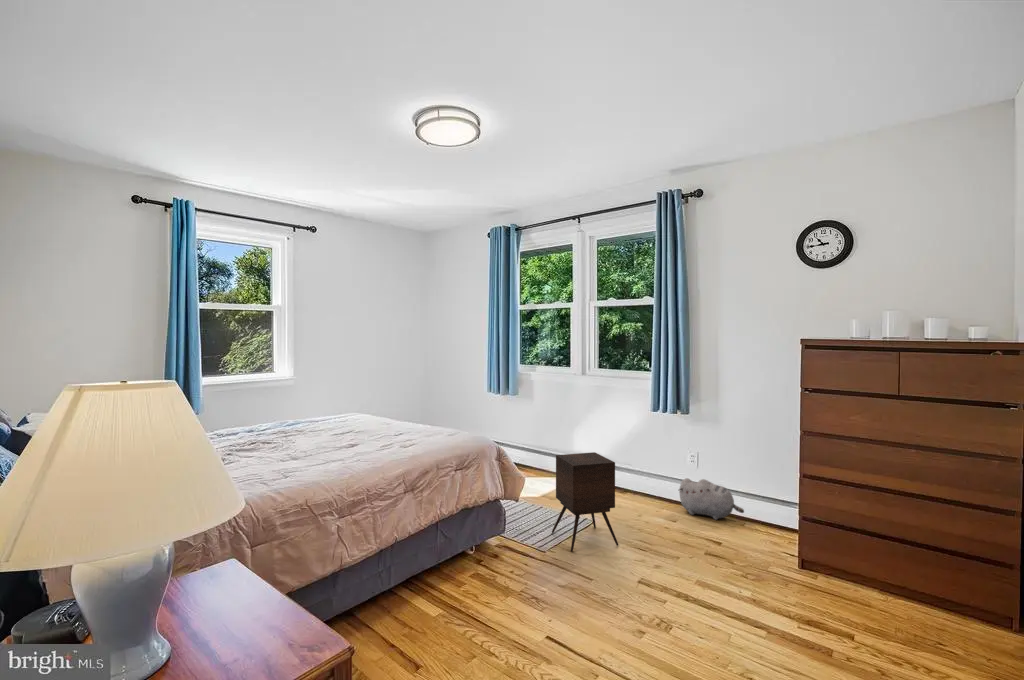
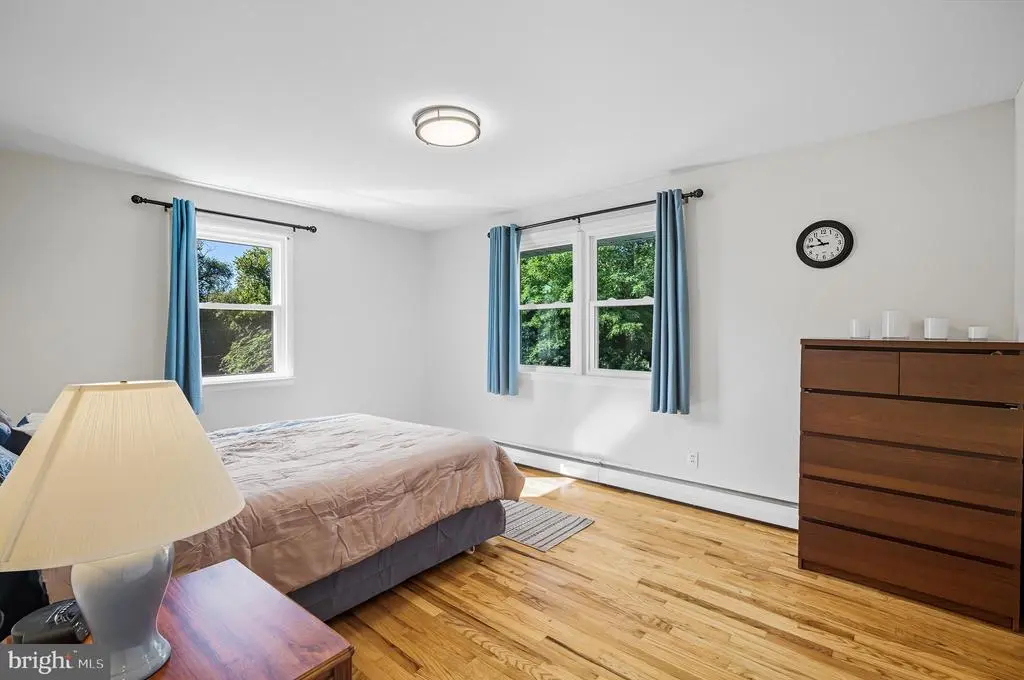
- side table [551,451,619,553]
- plush toy [678,477,745,521]
